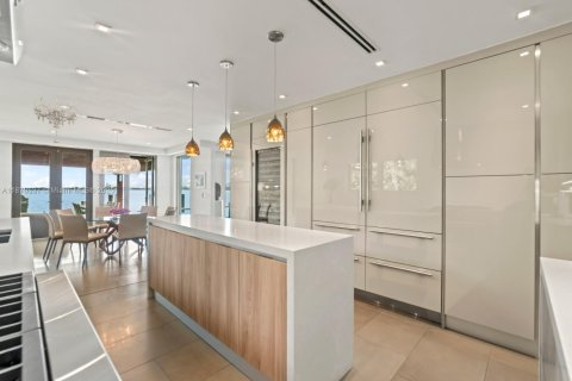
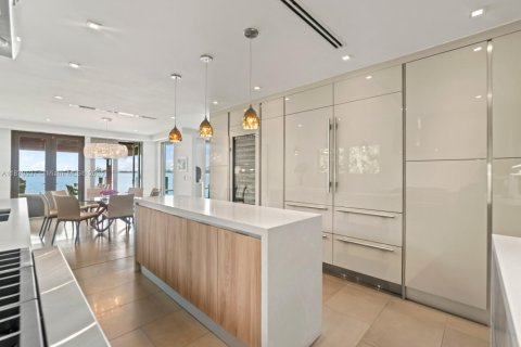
- chandelier [32,96,79,144]
